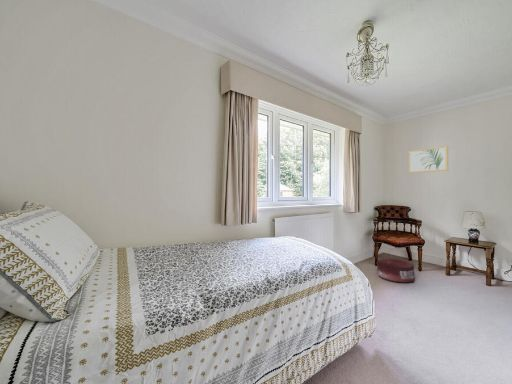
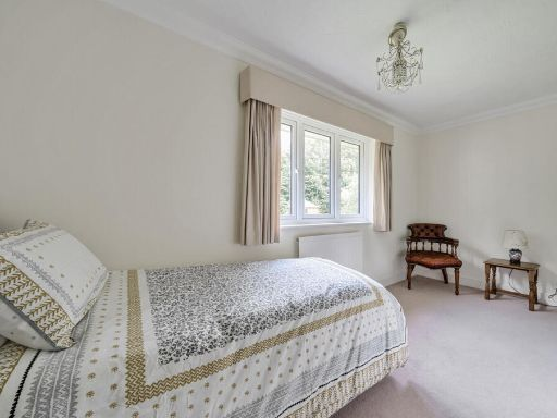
- pouf [376,257,416,283]
- wall art [407,145,449,174]
